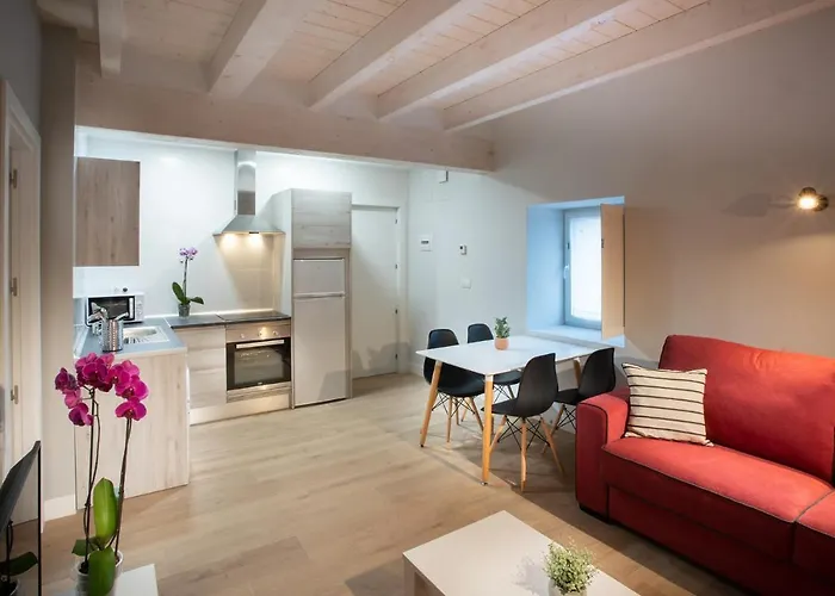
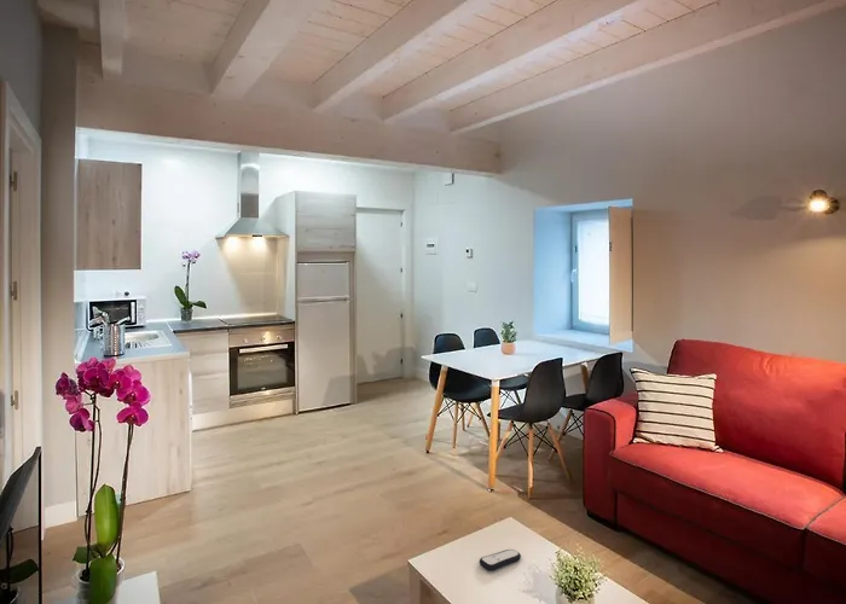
+ remote control [479,548,522,571]
